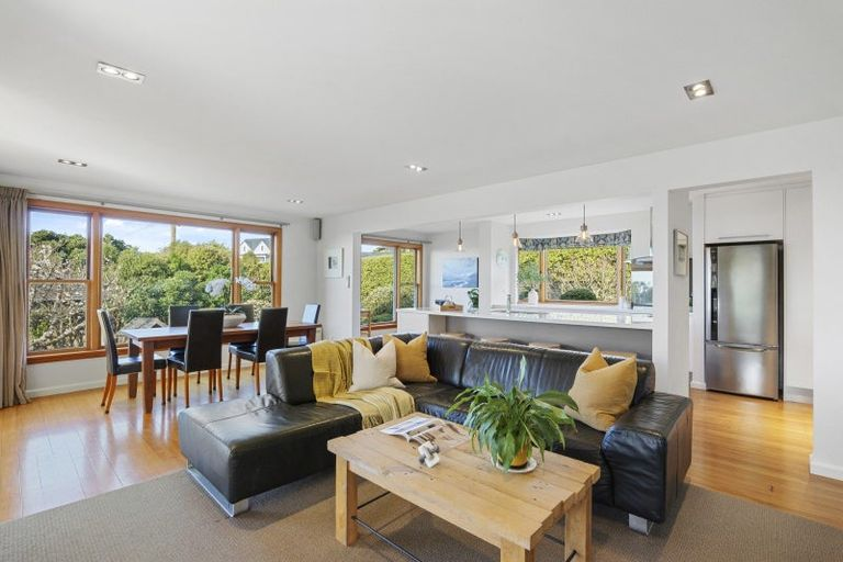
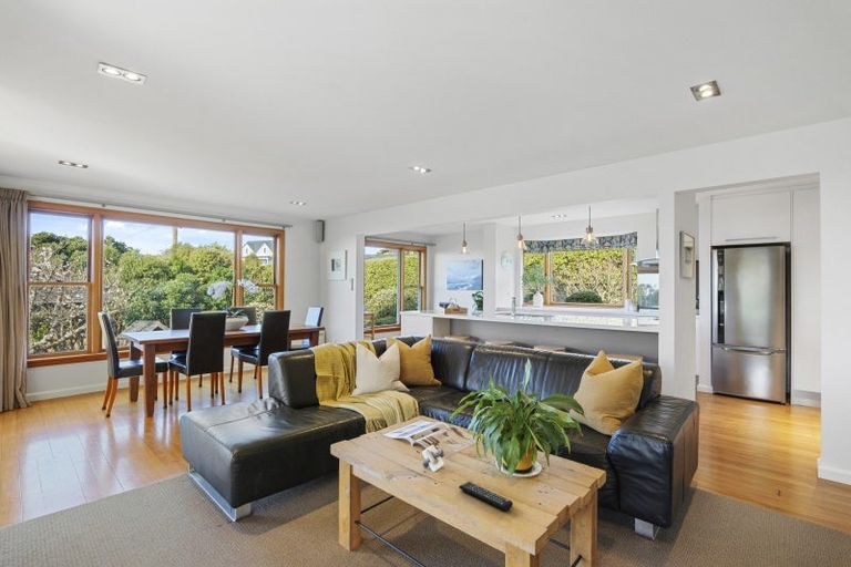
+ remote control [458,481,514,512]
